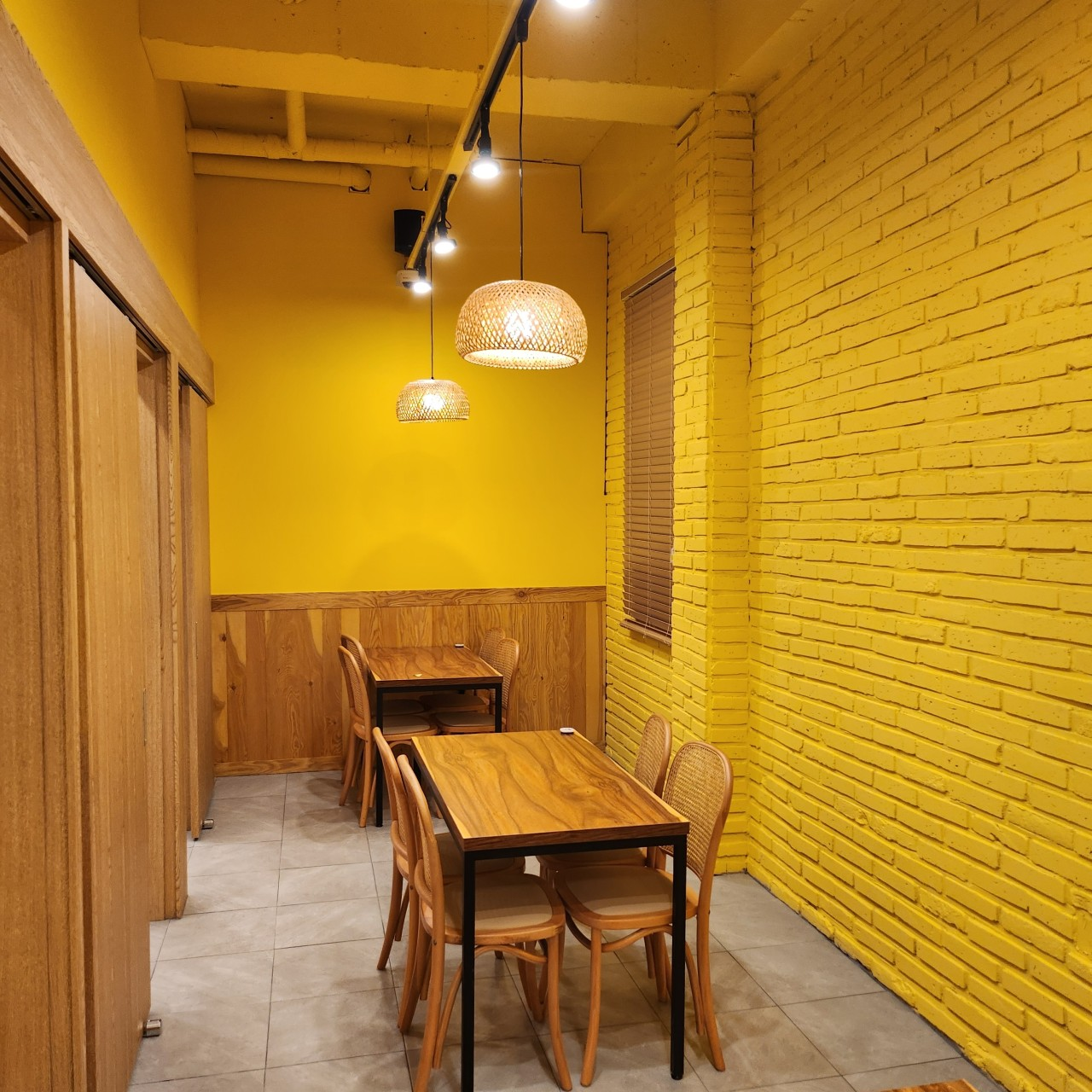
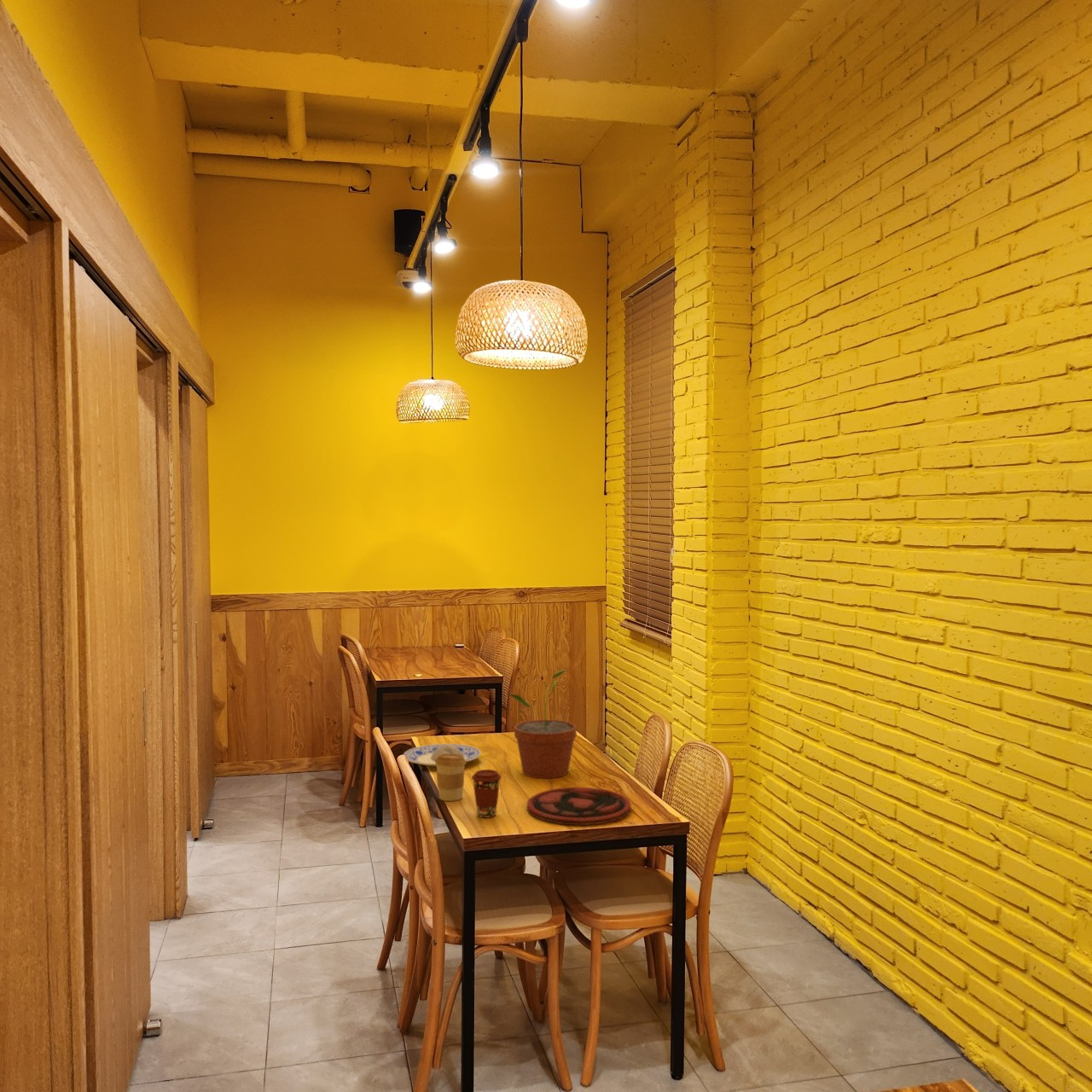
+ coffee cup [471,769,502,819]
+ plate [403,743,482,768]
+ potted plant [507,669,578,779]
+ coffee cup [435,754,467,802]
+ plate [526,787,631,826]
